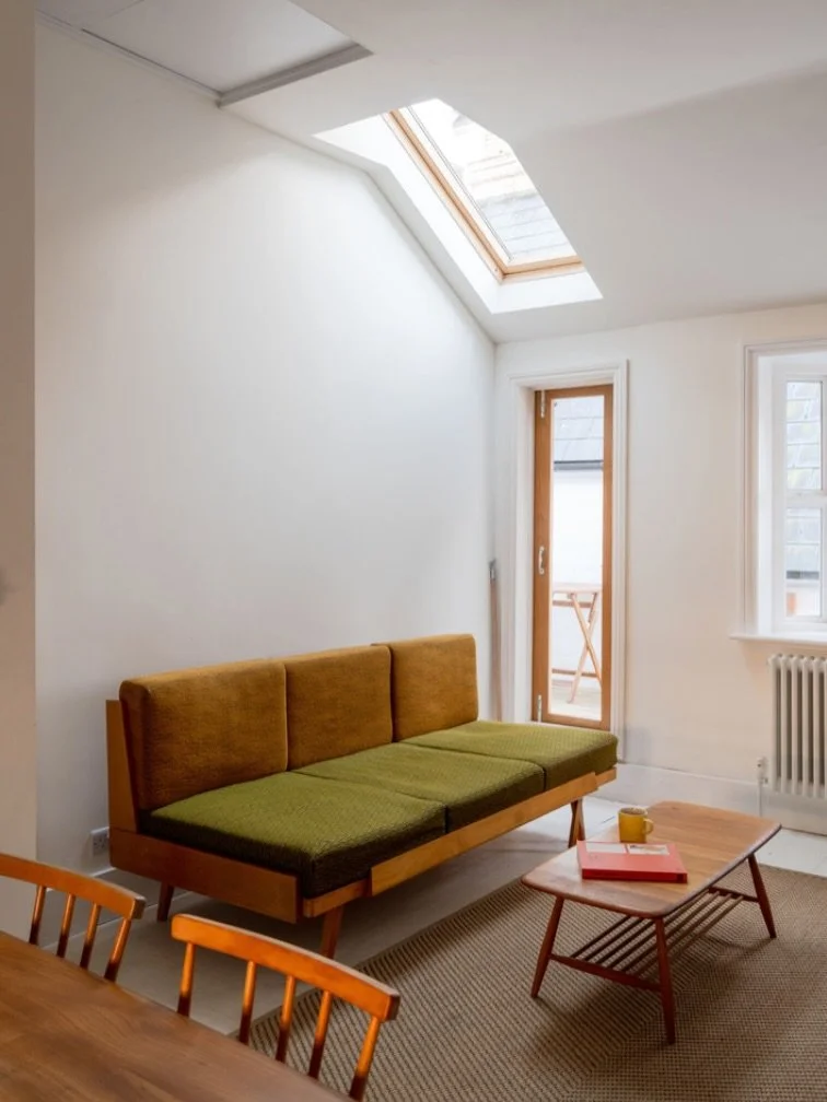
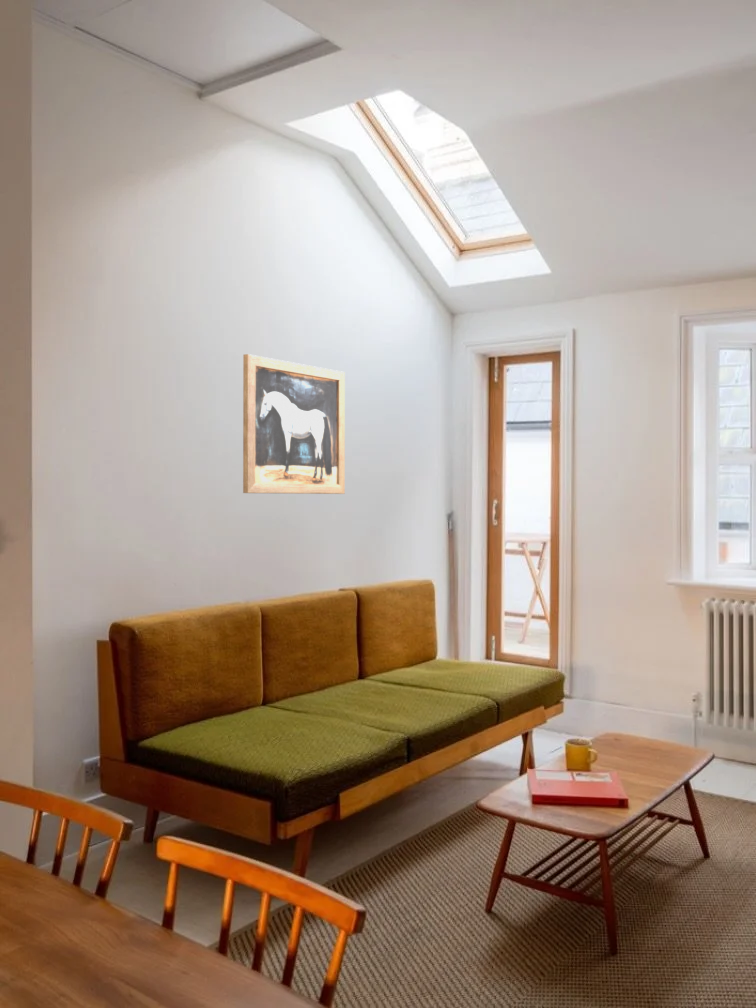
+ wall art [242,353,346,495]
